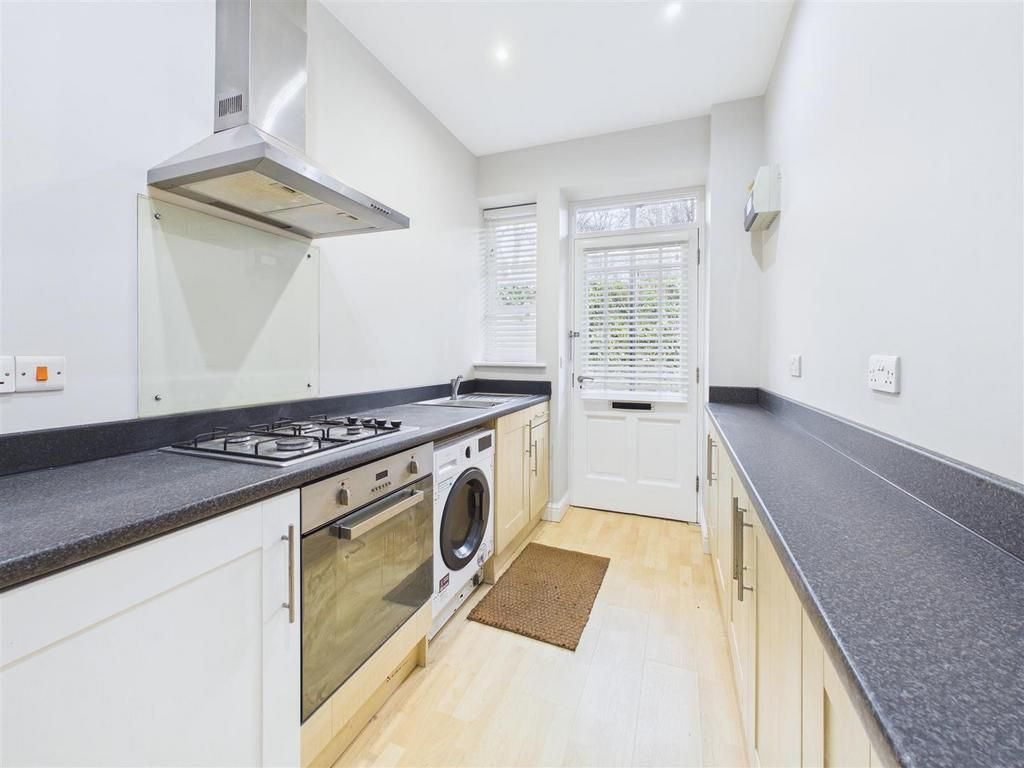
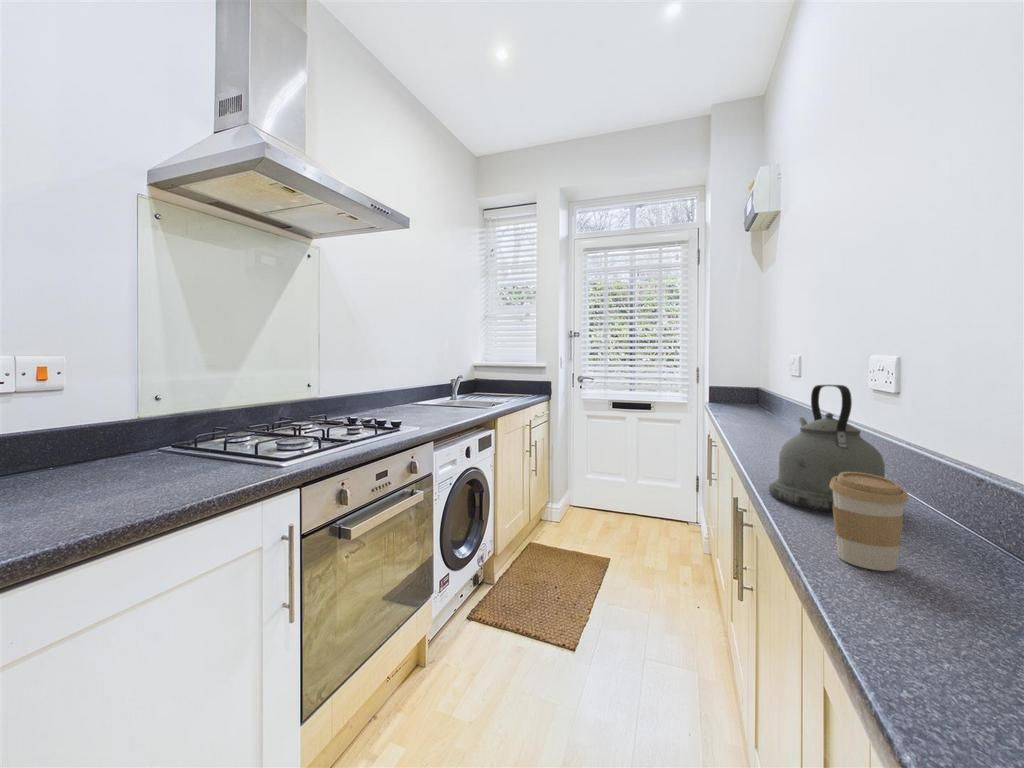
+ kettle [768,384,886,513]
+ coffee cup [829,472,910,572]
